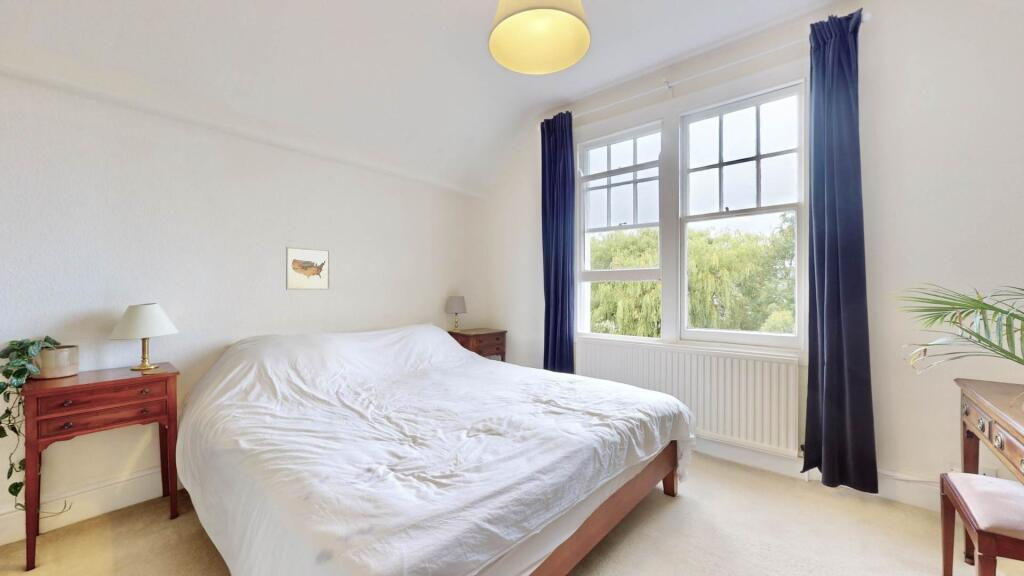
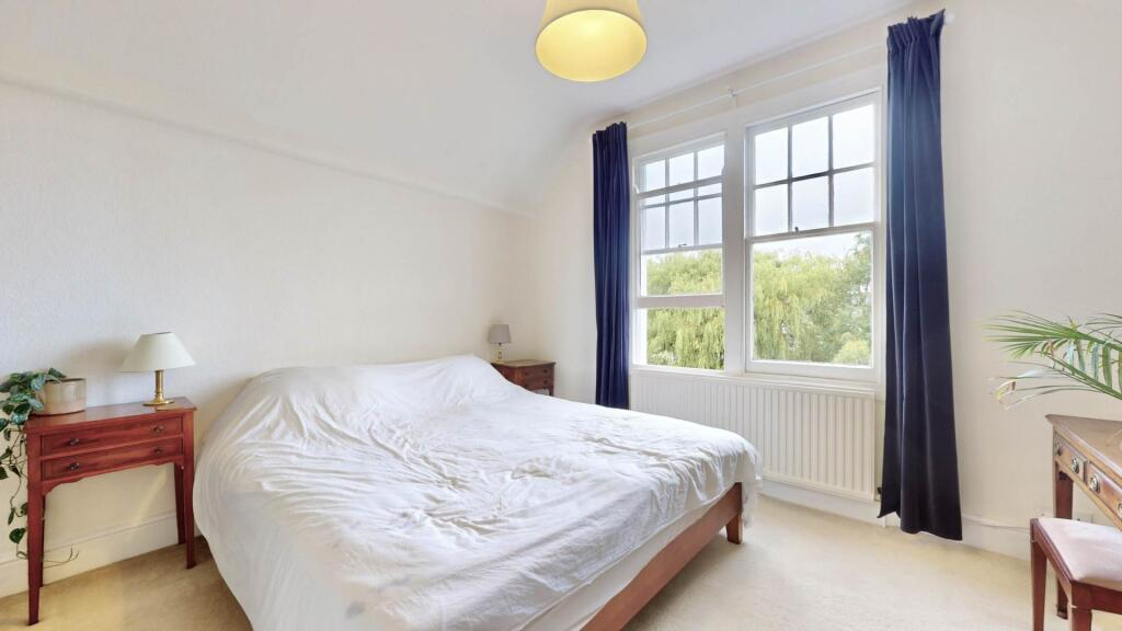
- wall art [285,246,331,291]
